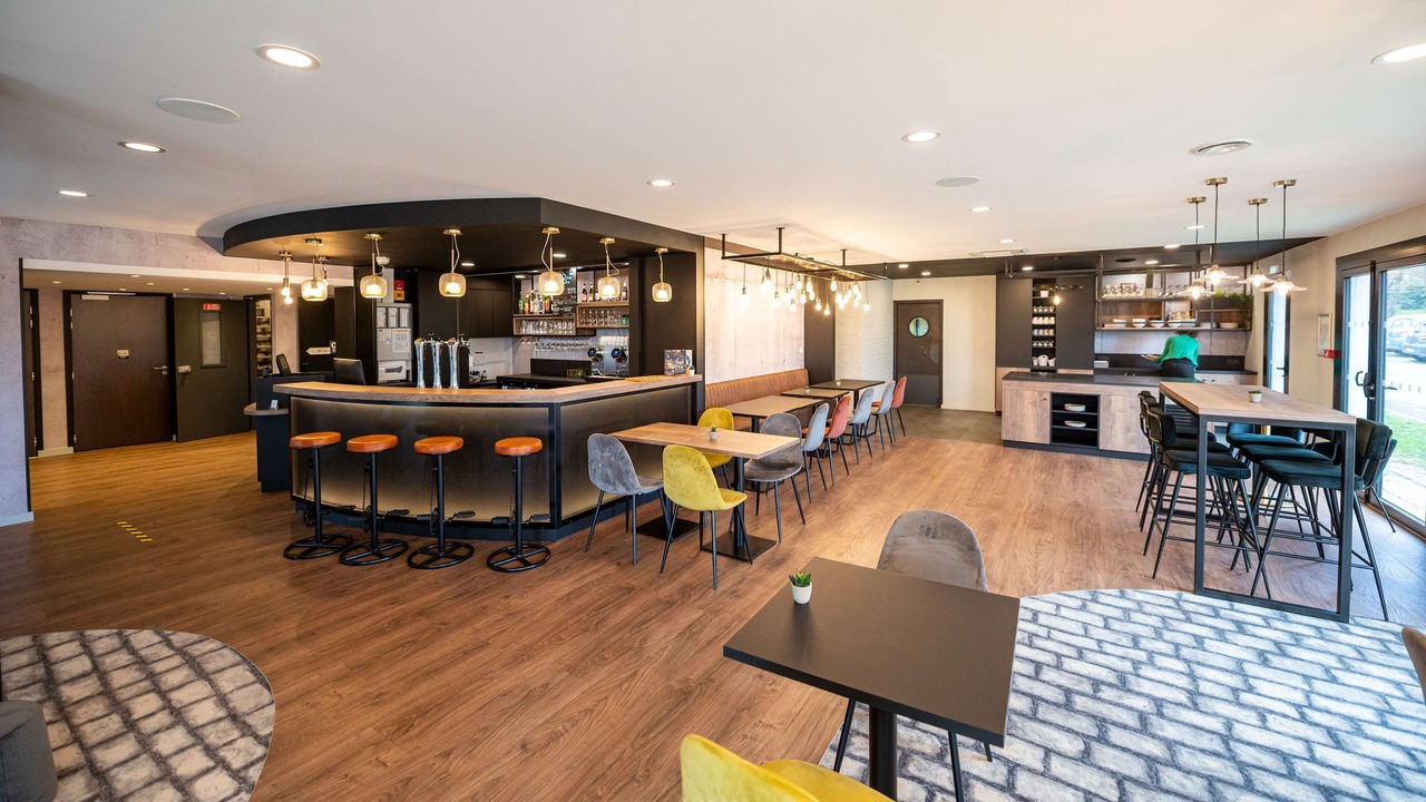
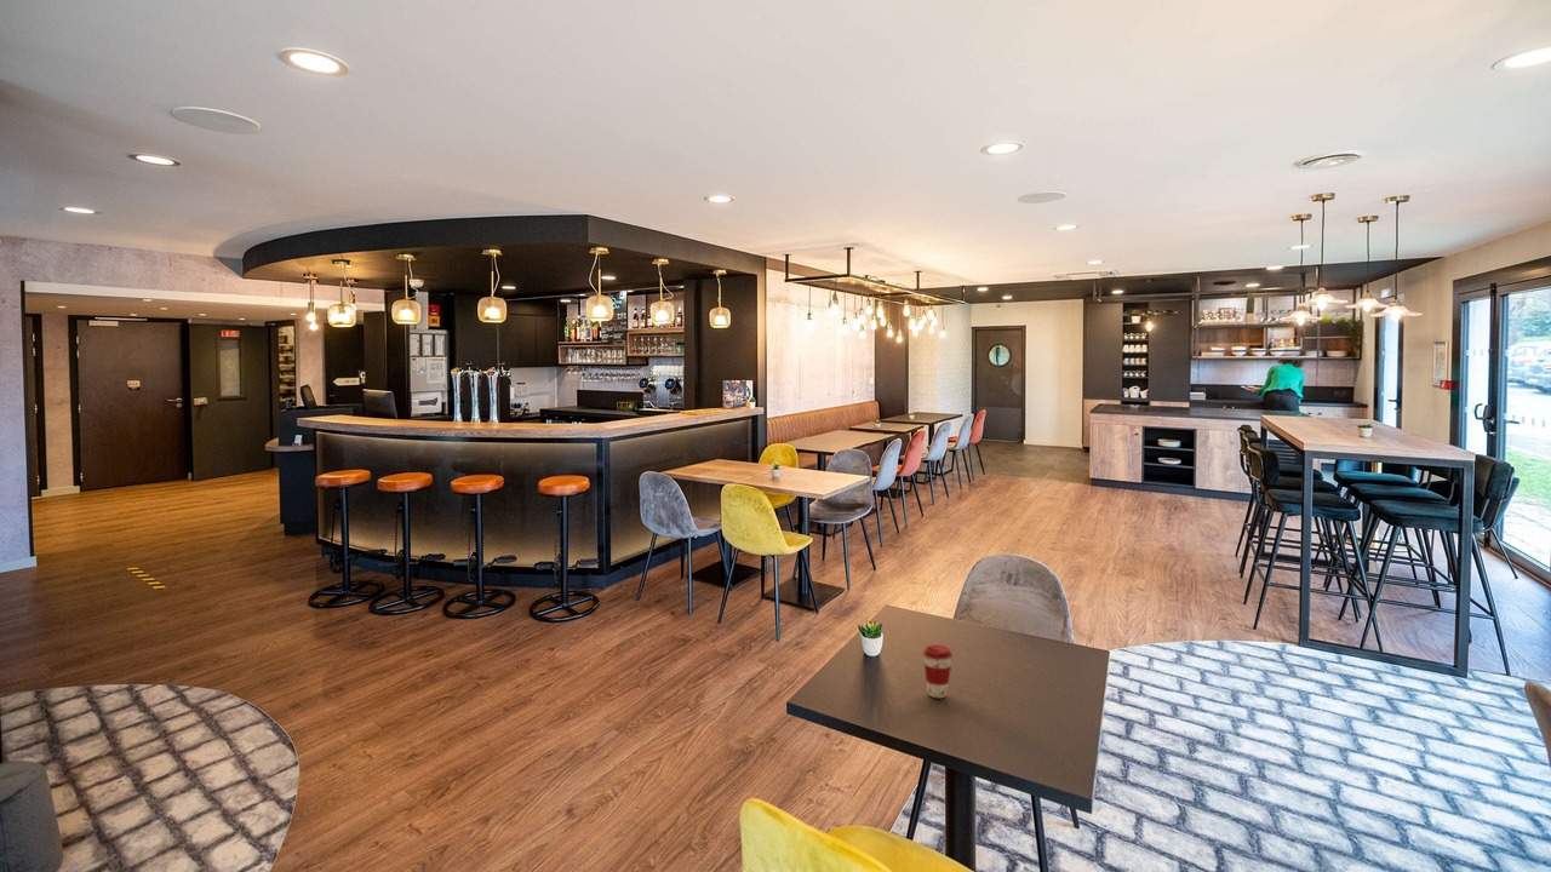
+ coffee cup [922,643,954,699]
